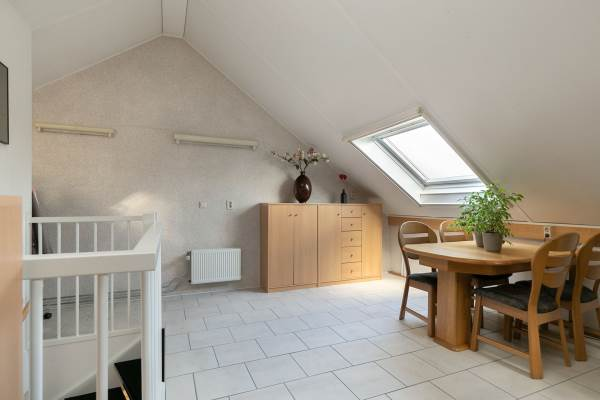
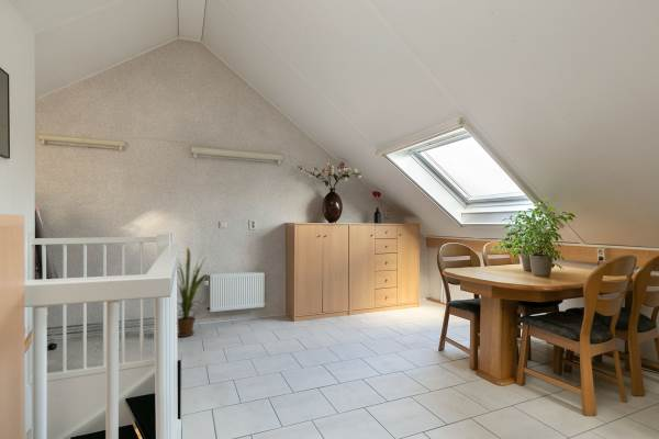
+ house plant [177,246,211,338]
